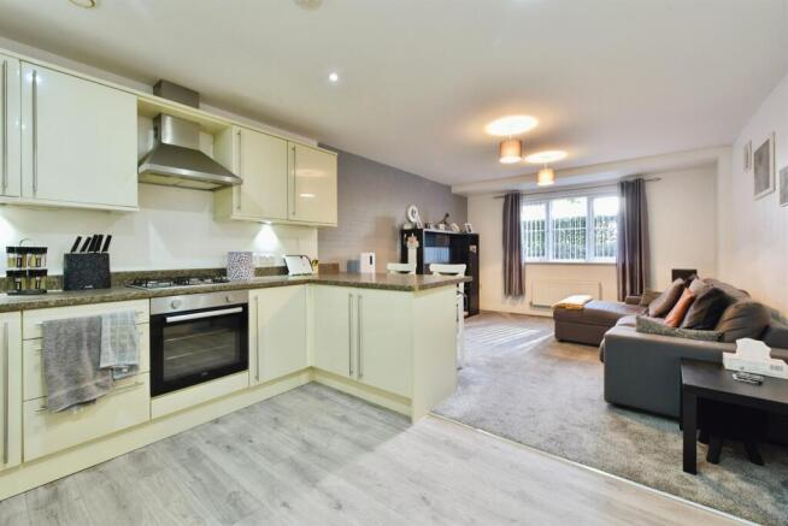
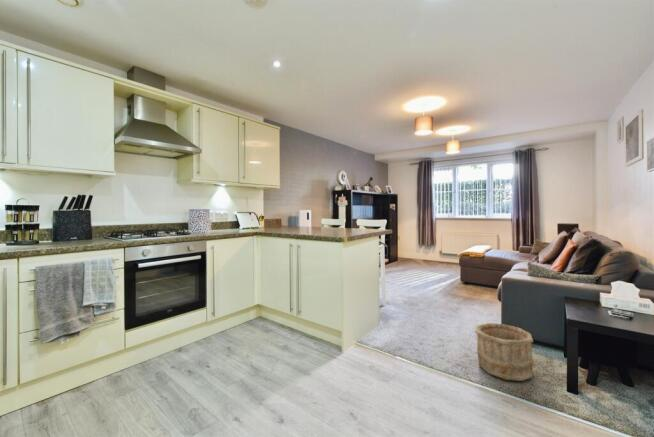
+ wooden bucket [474,322,534,382]
